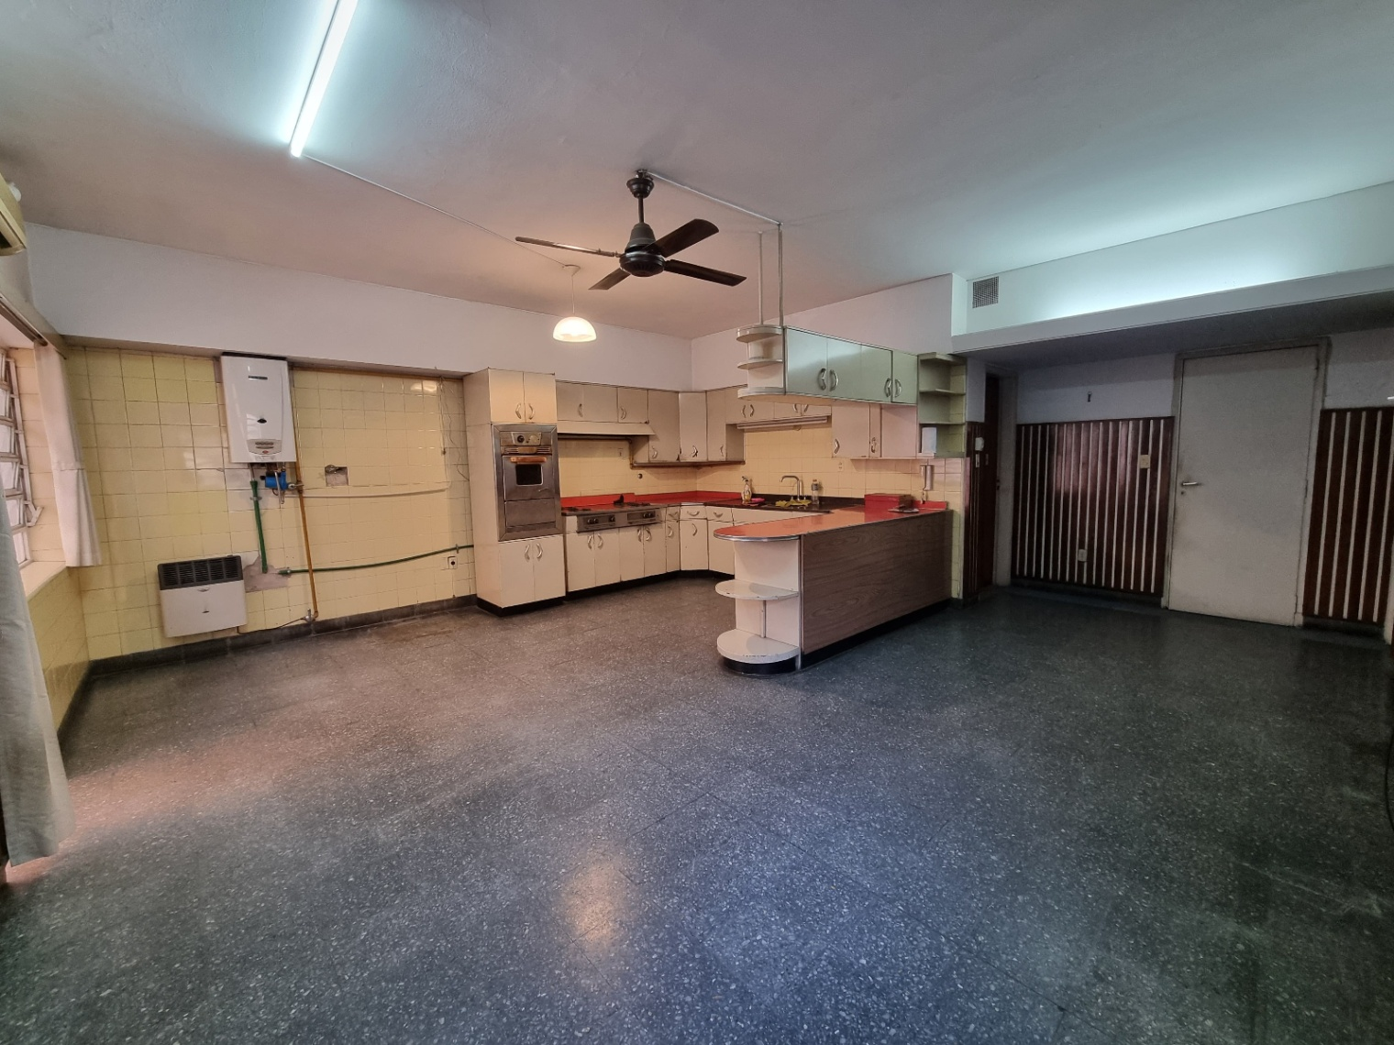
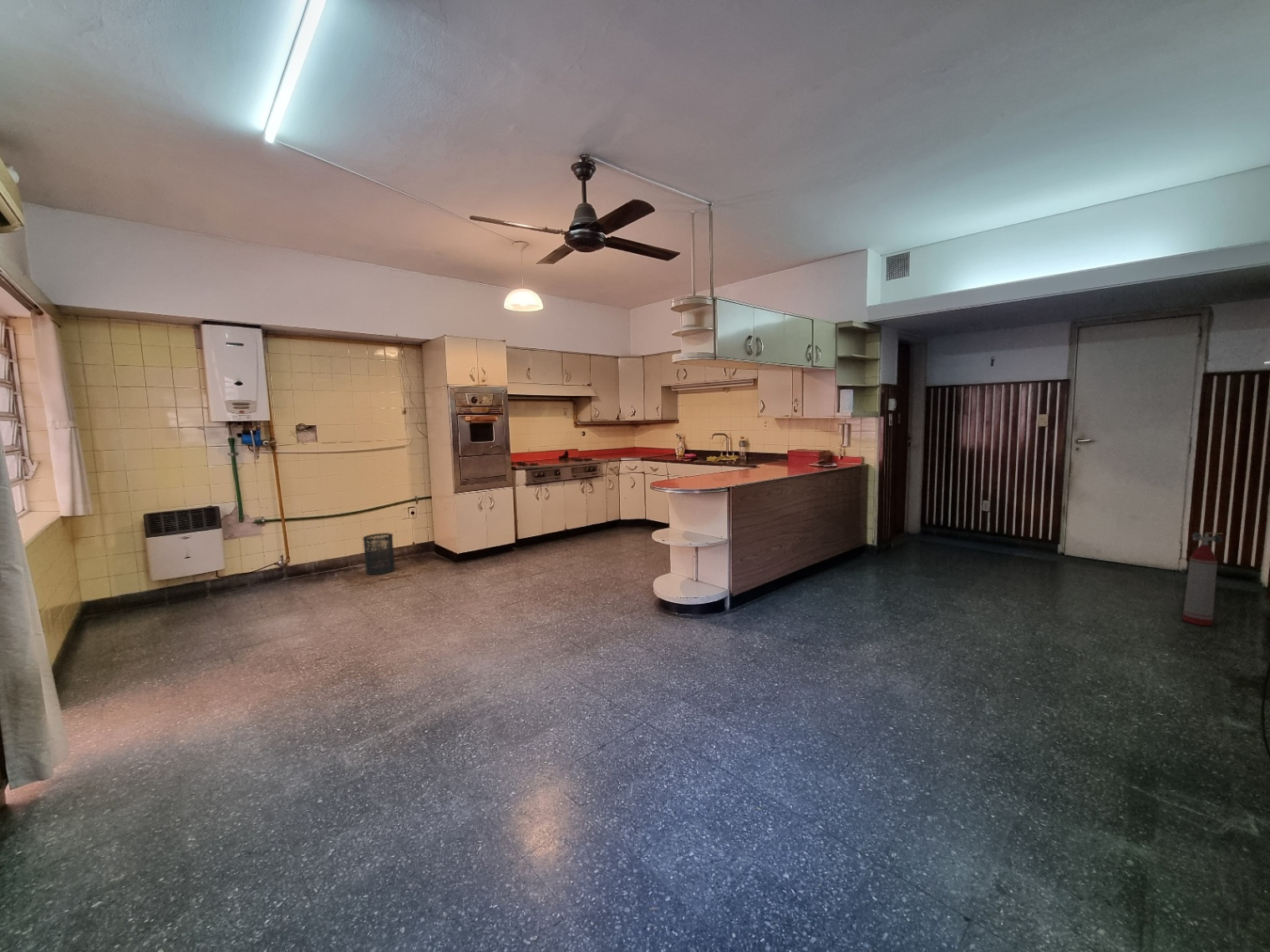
+ trash can [362,532,396,575]
+ fire extinguisher [1182,532,1223,626]
